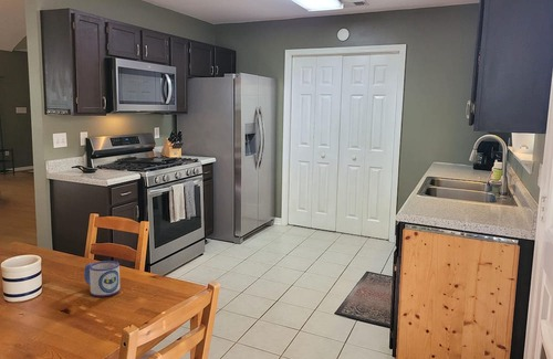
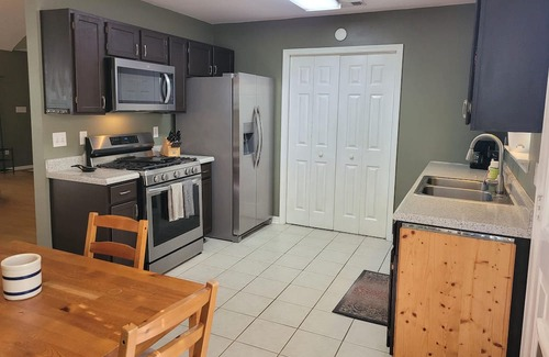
- mug [83,260,121,297]
